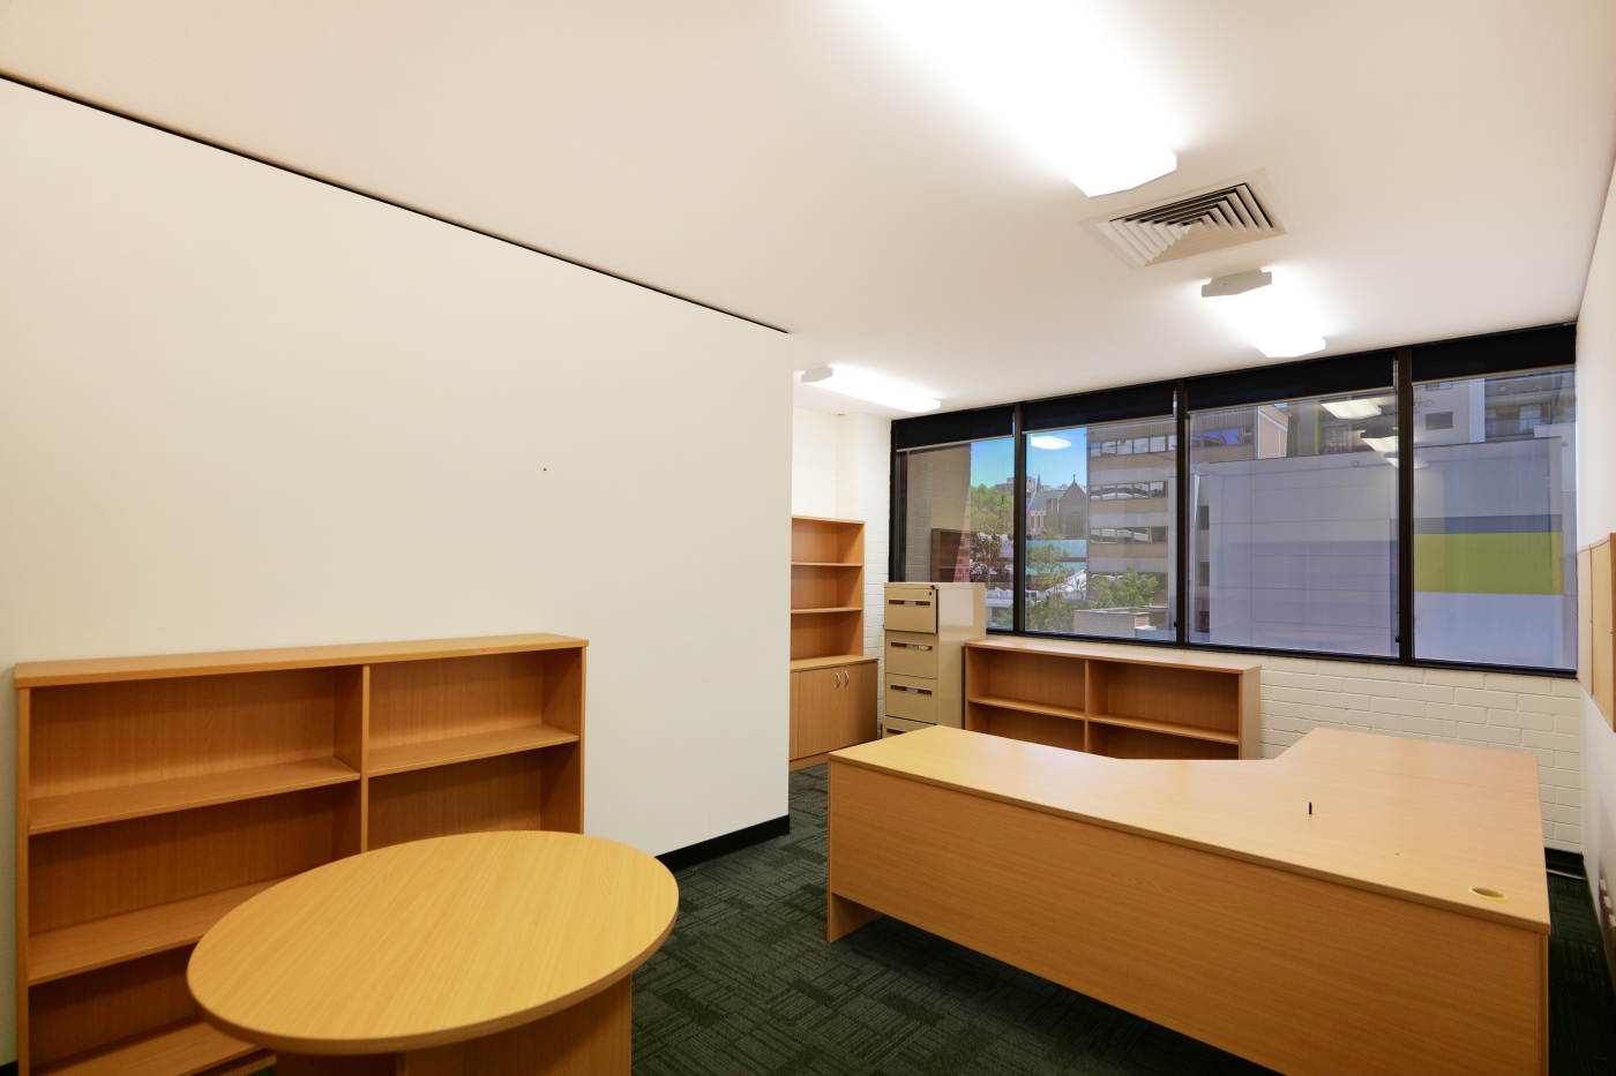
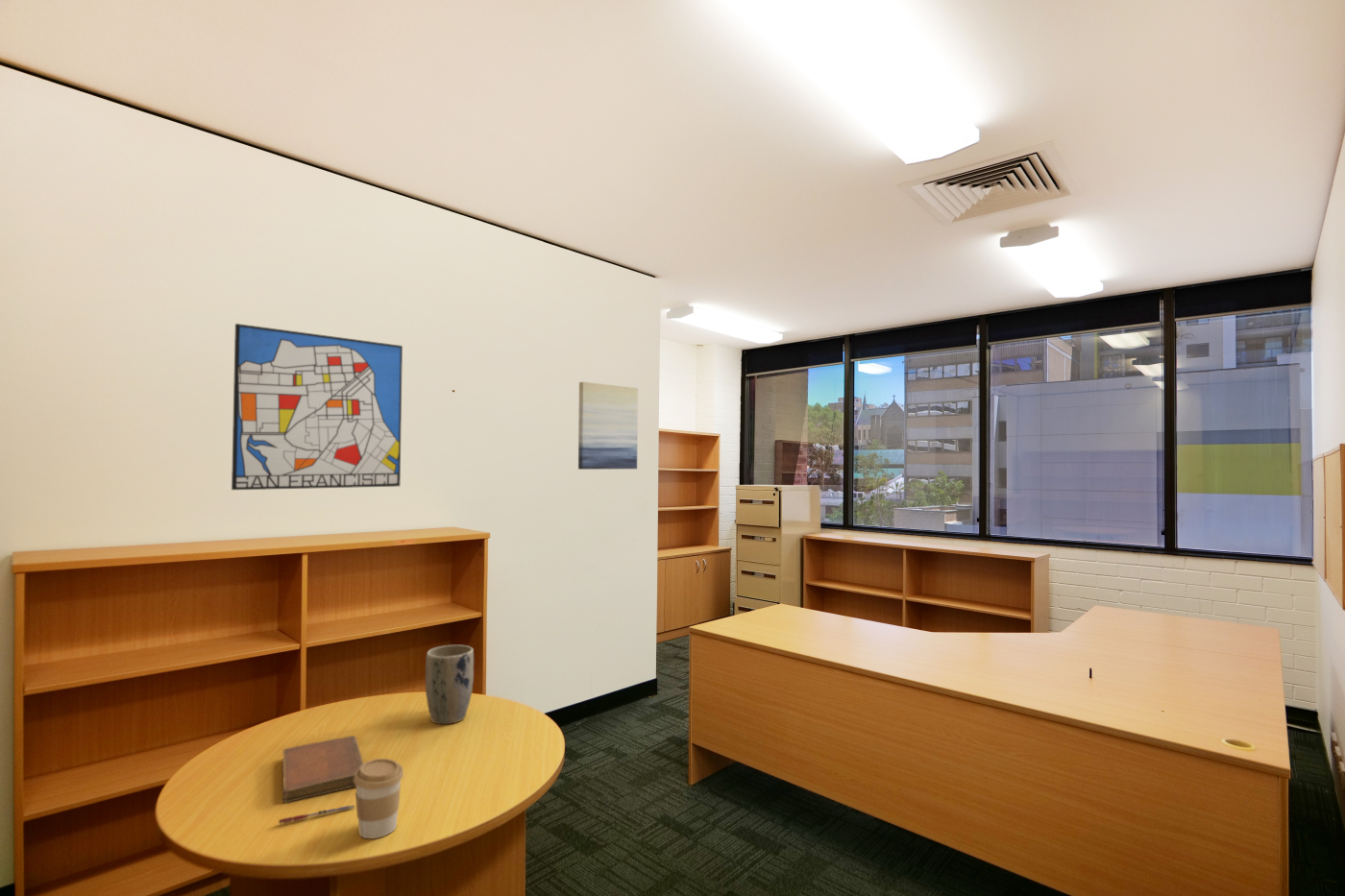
+ pen [278,804,355,825]
+ wall art [231,323,404,491]
+ coffee cup [354,758,404,839]
+ plant pot [425,644,475,725]
+ wall art [577,381,639,471]
+ notebook [281,735,364,804]
